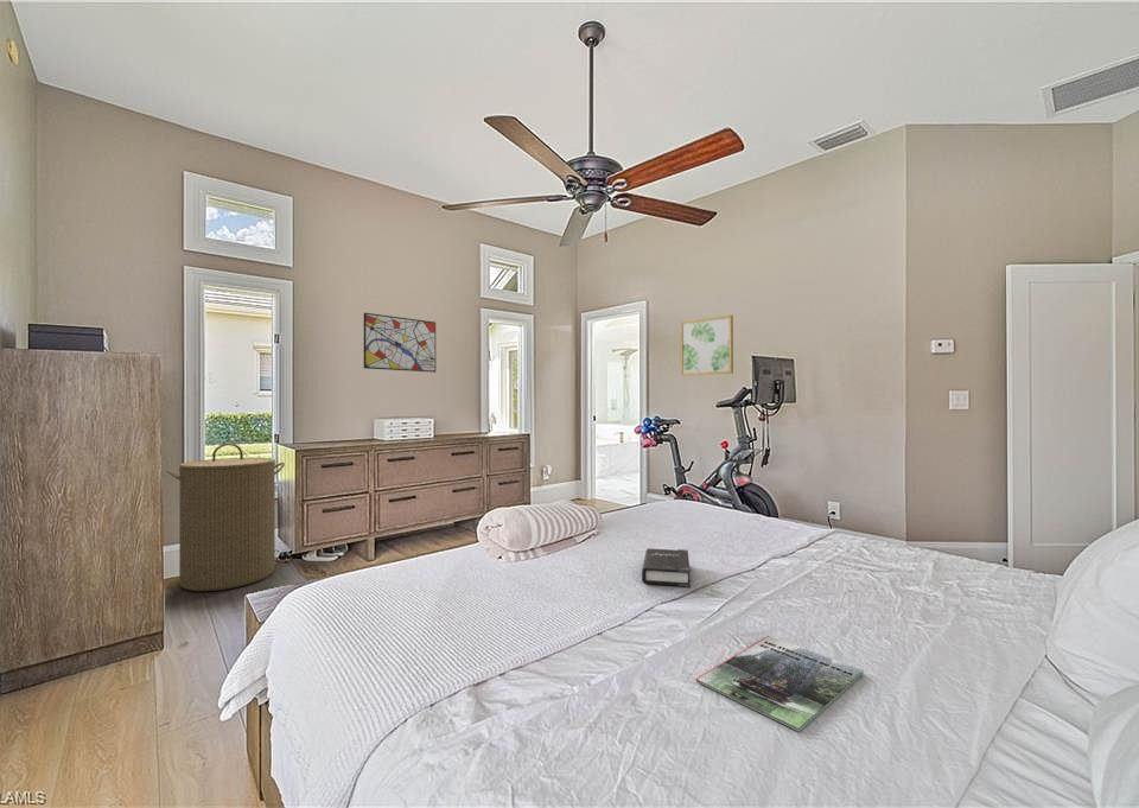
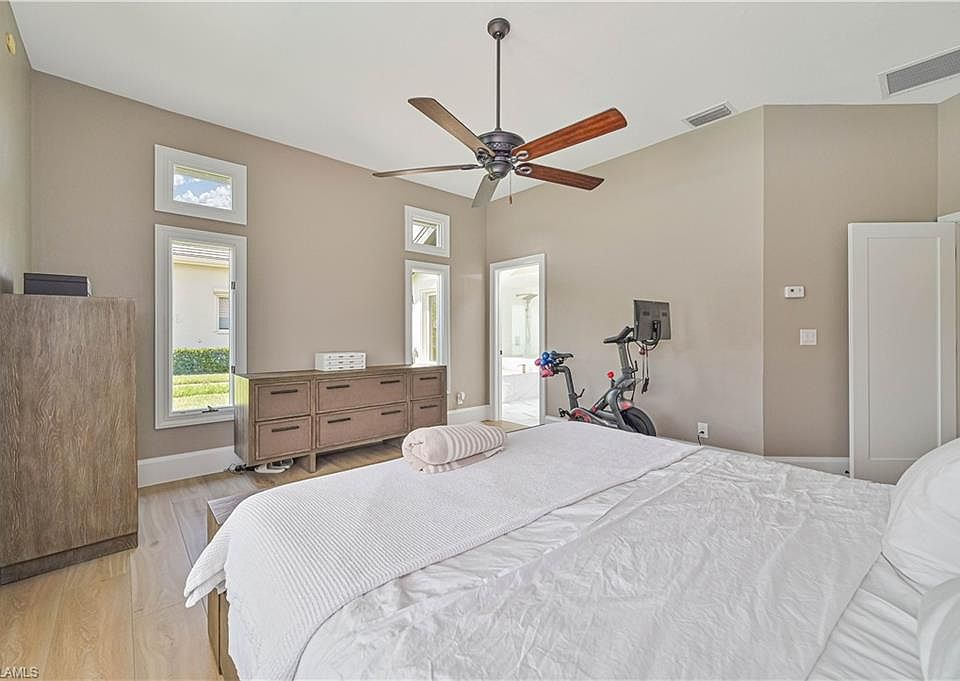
- laundry hamper [165,441,286,592]
- wall art [363,312,437,374]
- wall art [680,314,734,377]
- magazine [695,635,865,732]
- hardback book [641,547,692,588]
